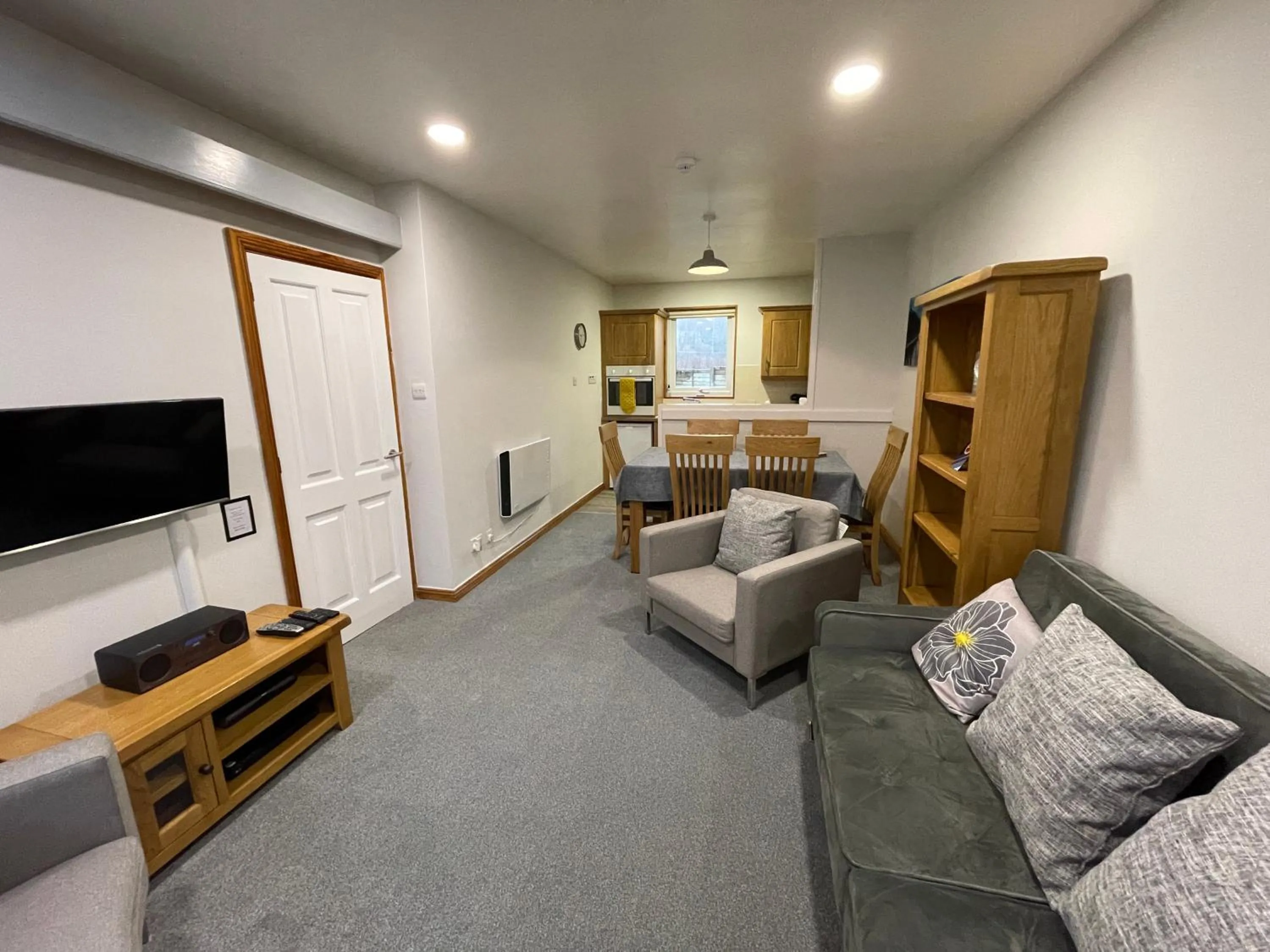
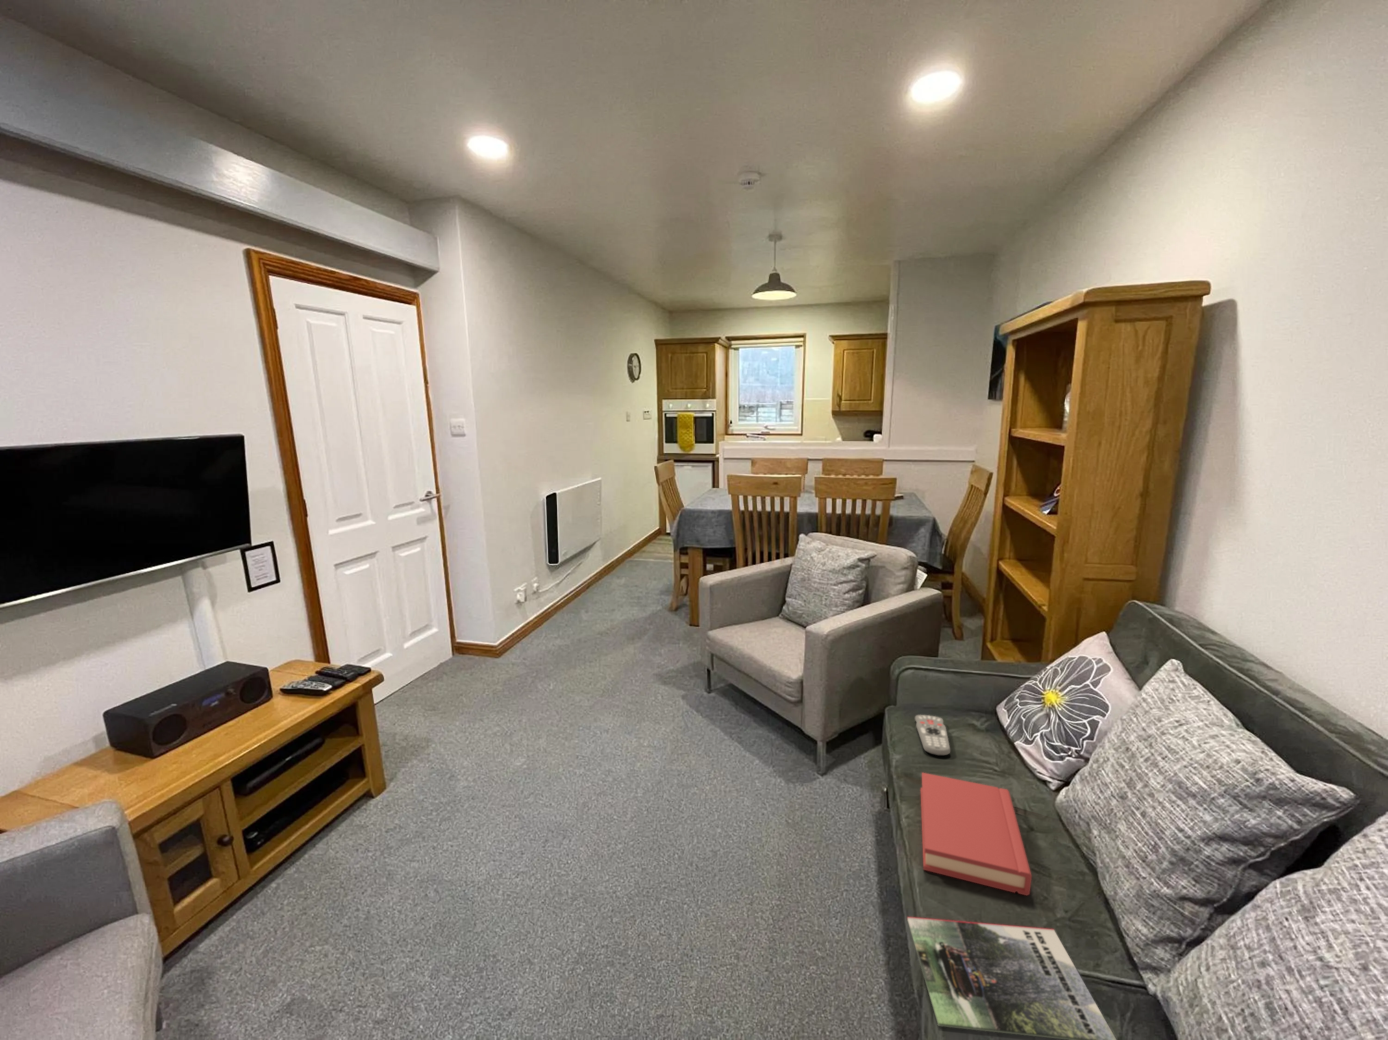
+ remote control [915,714,951,756]
+ hardback book [920,772,1032,896]
+ magazine [907,917,1117,1040]
